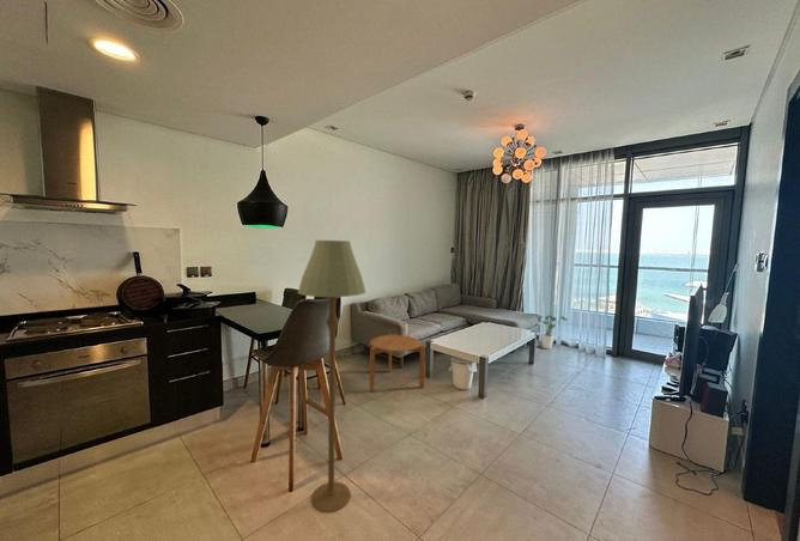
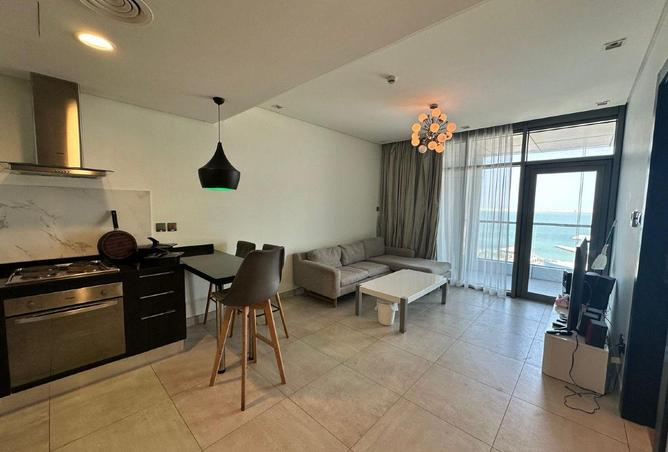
- house plant [538,315,569,351]
- side table [369,333,426,393]
- floor lamp [297,239,366,513]
